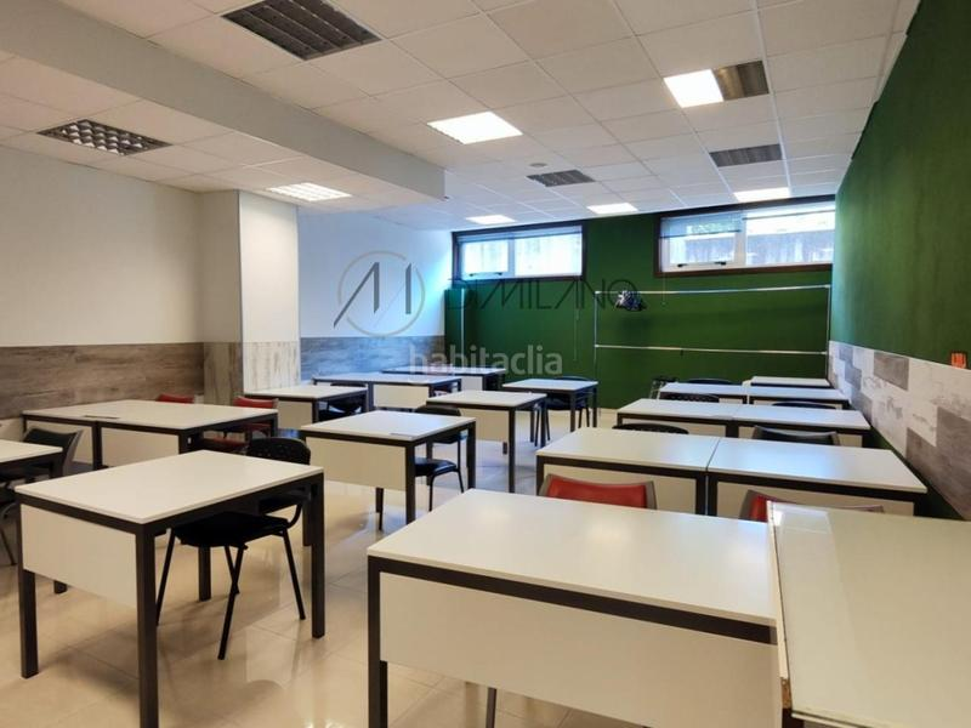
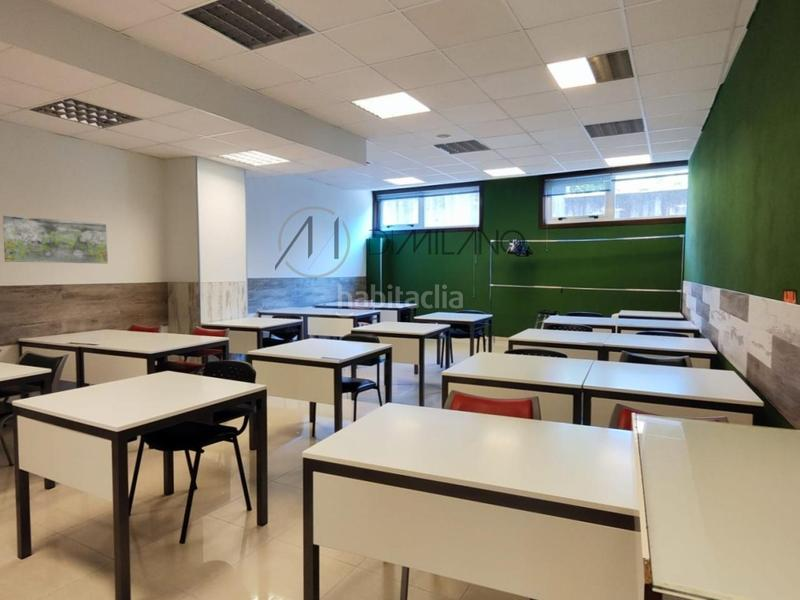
+ map [2,214,109,265]
